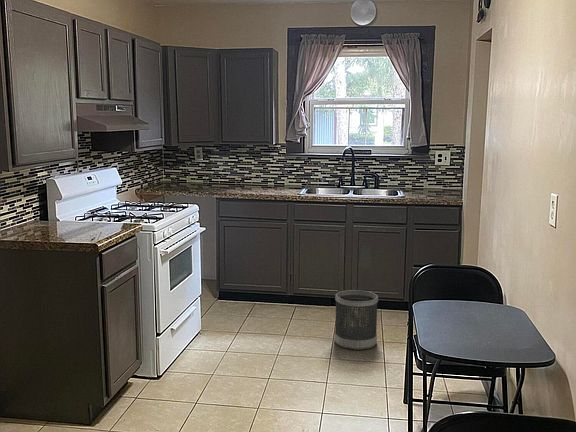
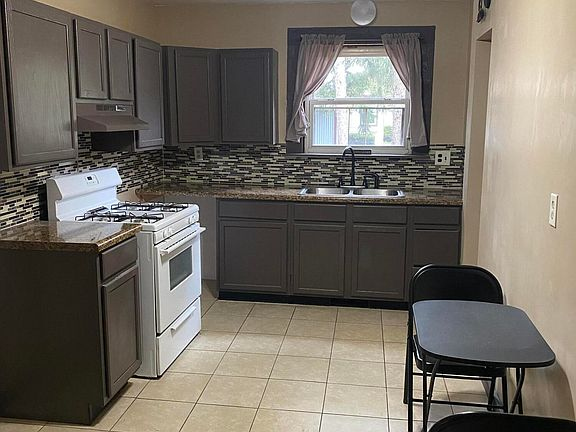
- wastebasket [333,289,379,351]
